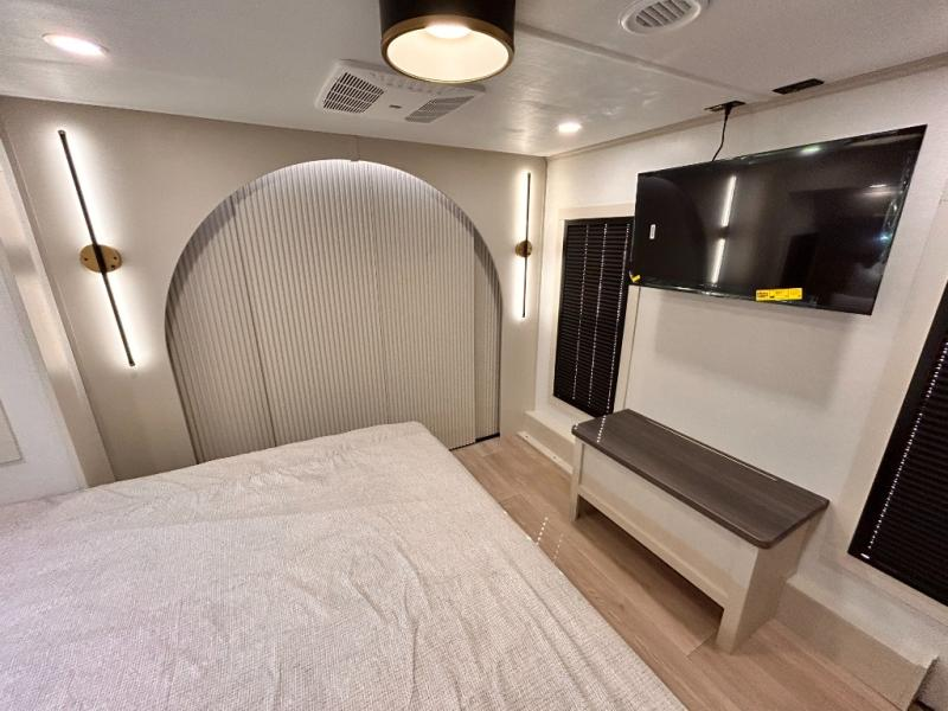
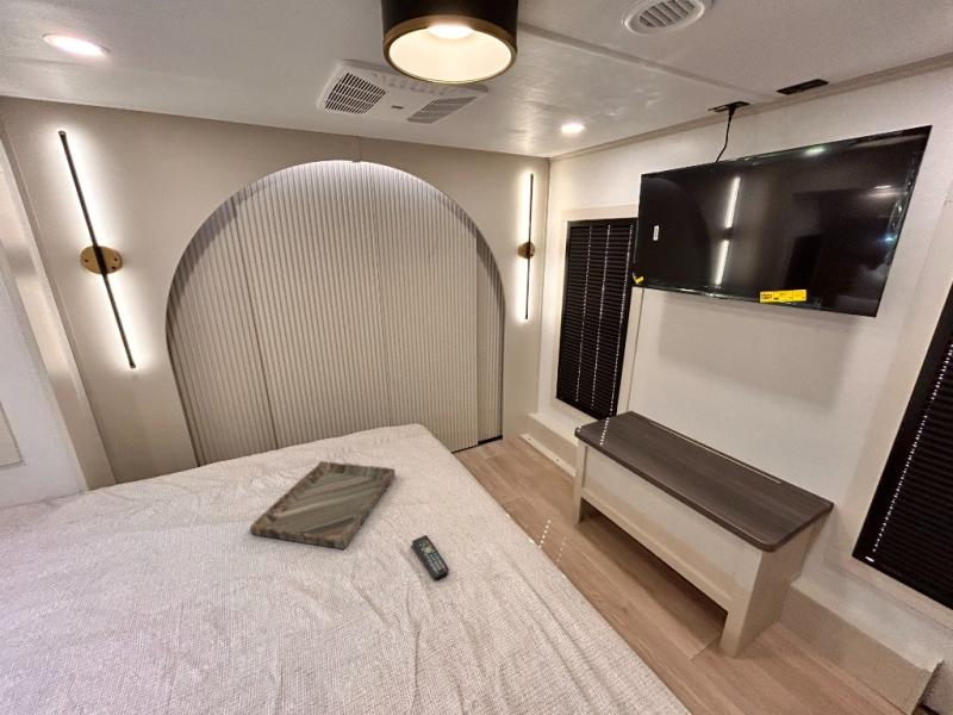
+ tray [249,460,397,551]
+ remote control [411,534,450,579]
